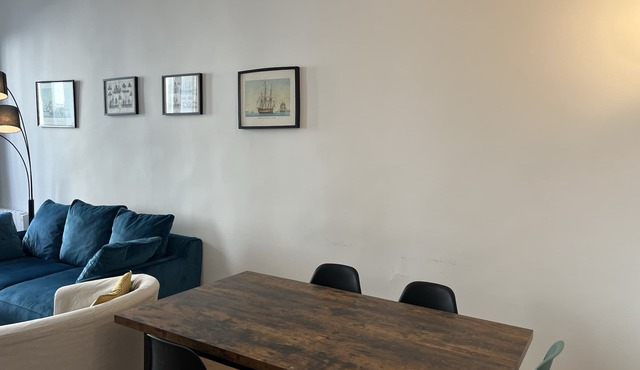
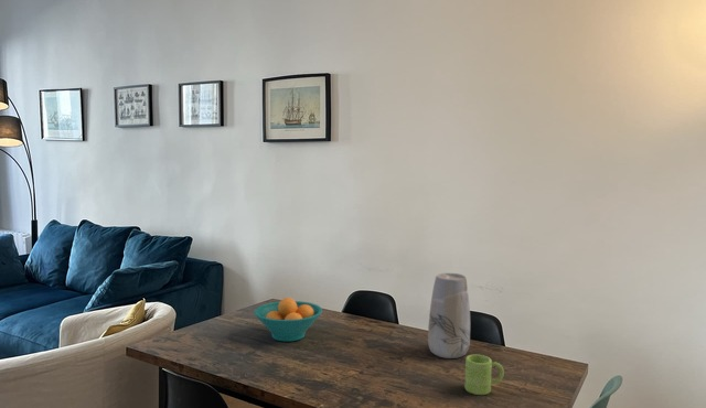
+ vase [427,272,471,359]
+ mug [463,354,505,396]
+ fruit bowl [253,297,323,343]
